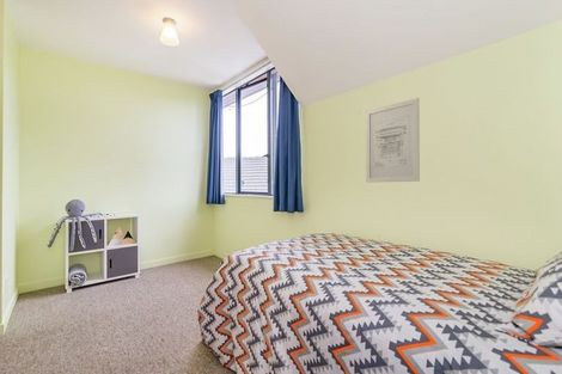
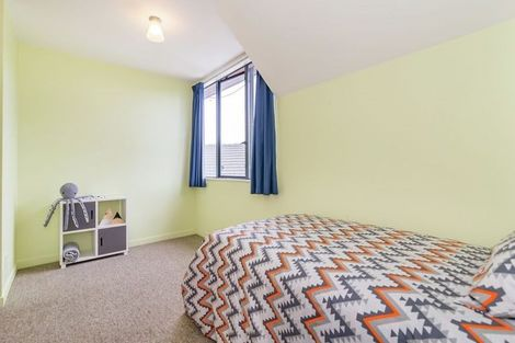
- wall art [365,97,421,184]
